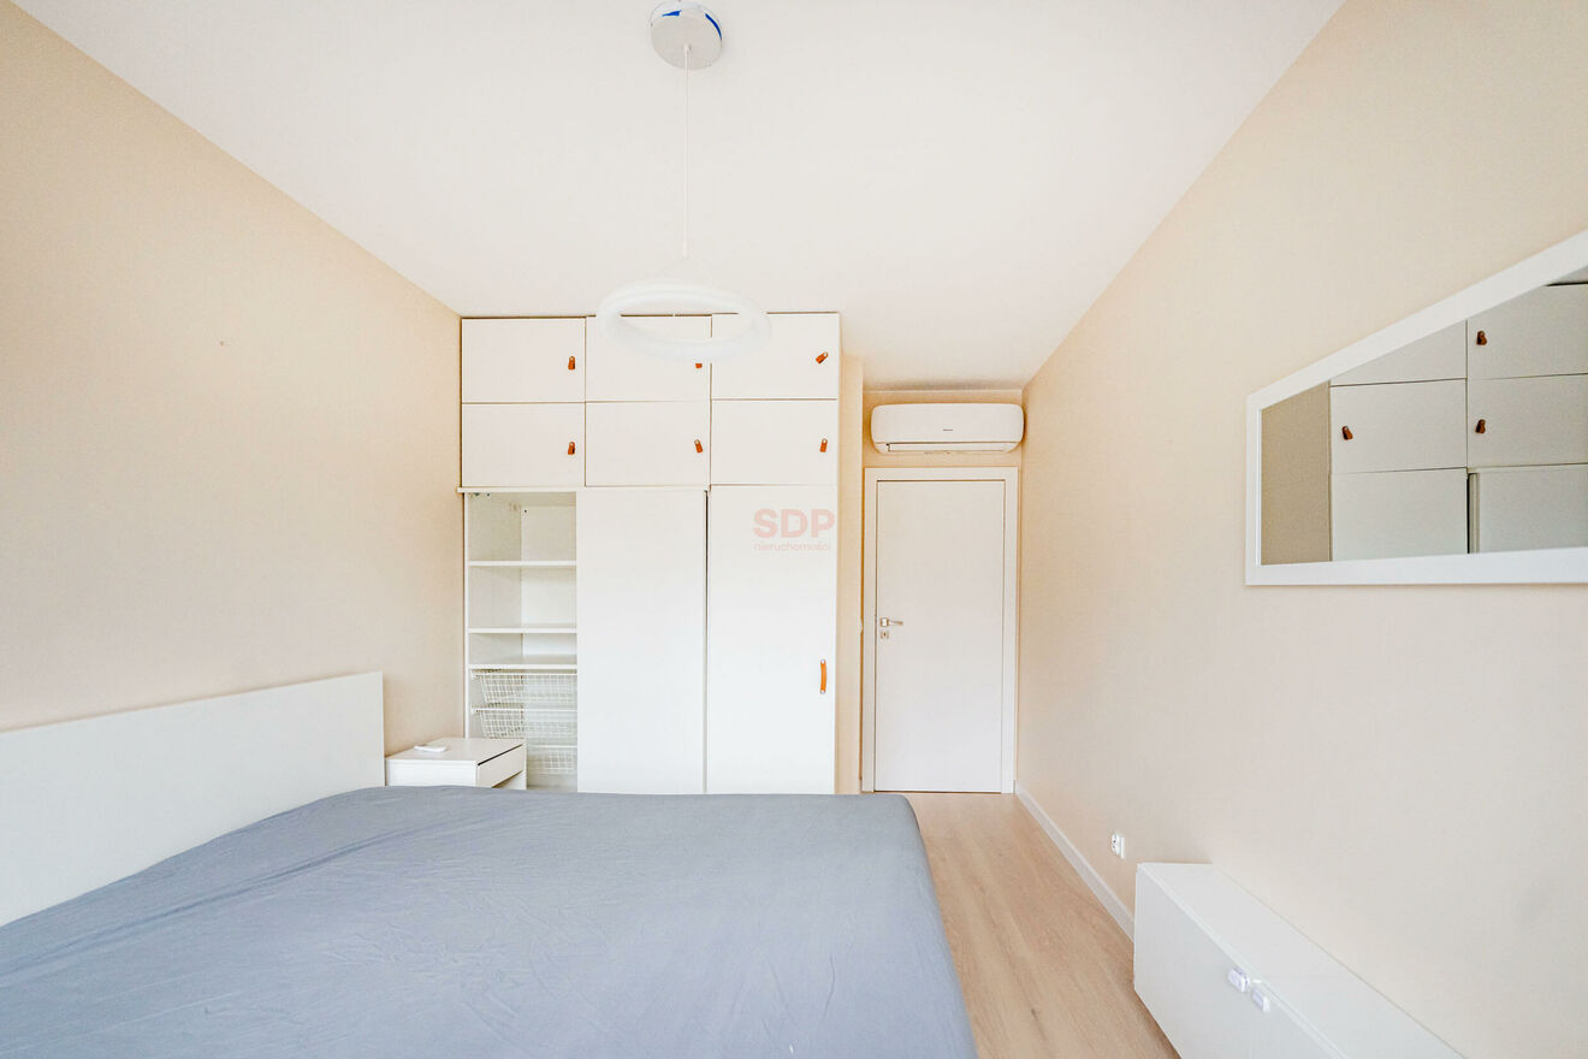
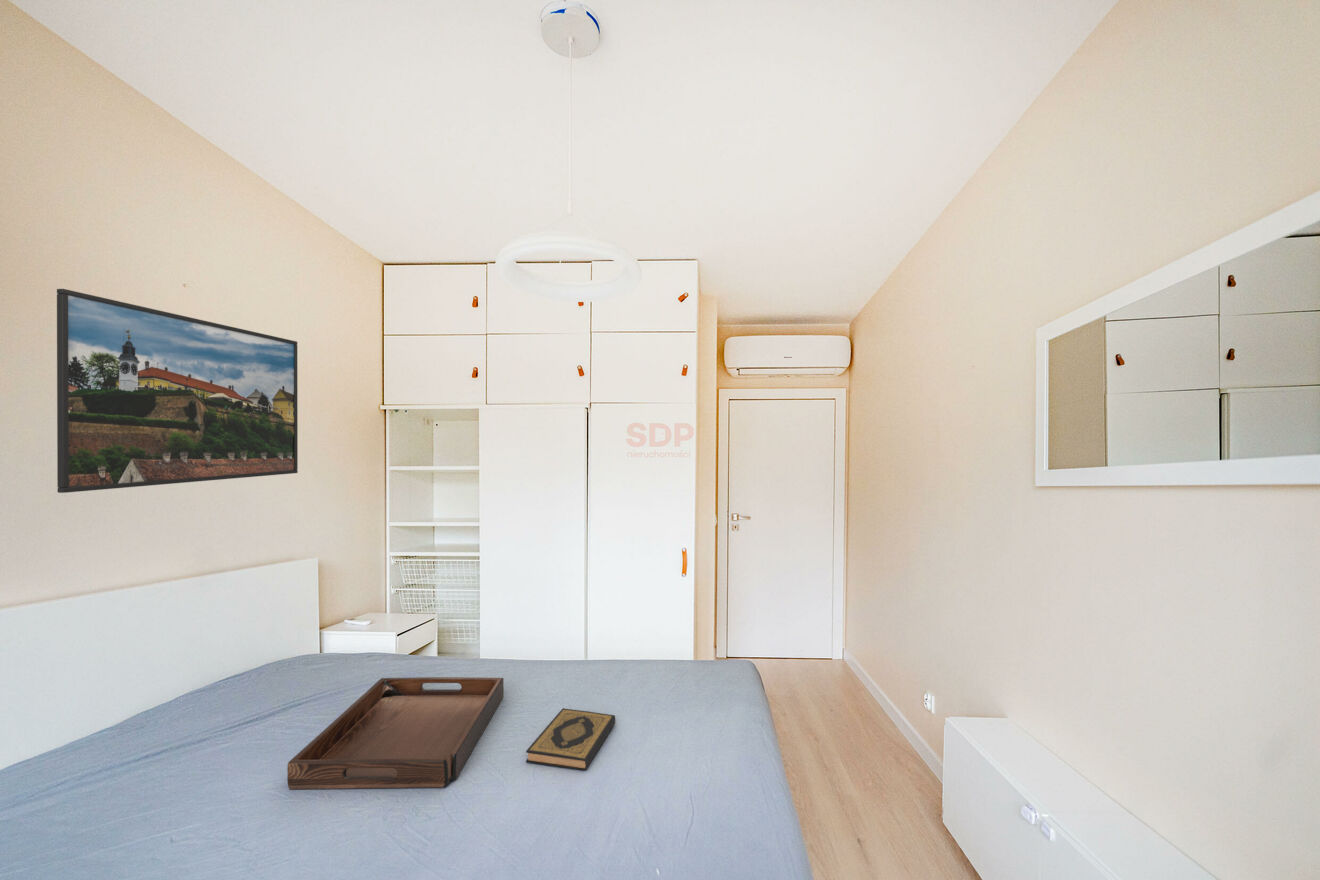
+ serving tray [286,676,505,790]
+ hardback book [525,707,616,771]
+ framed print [56,288,299,494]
